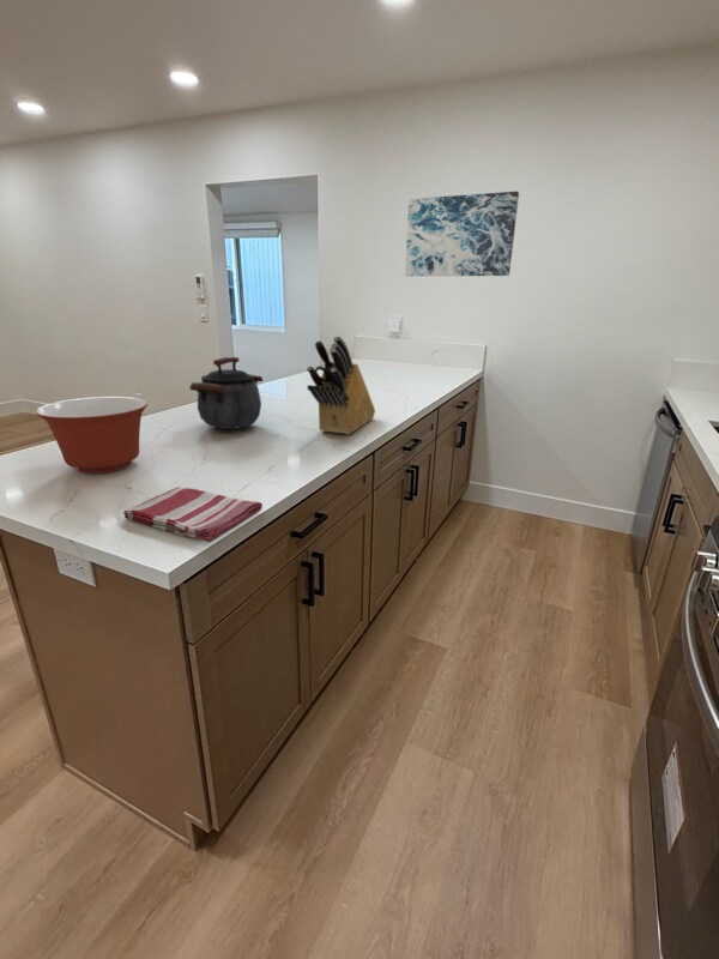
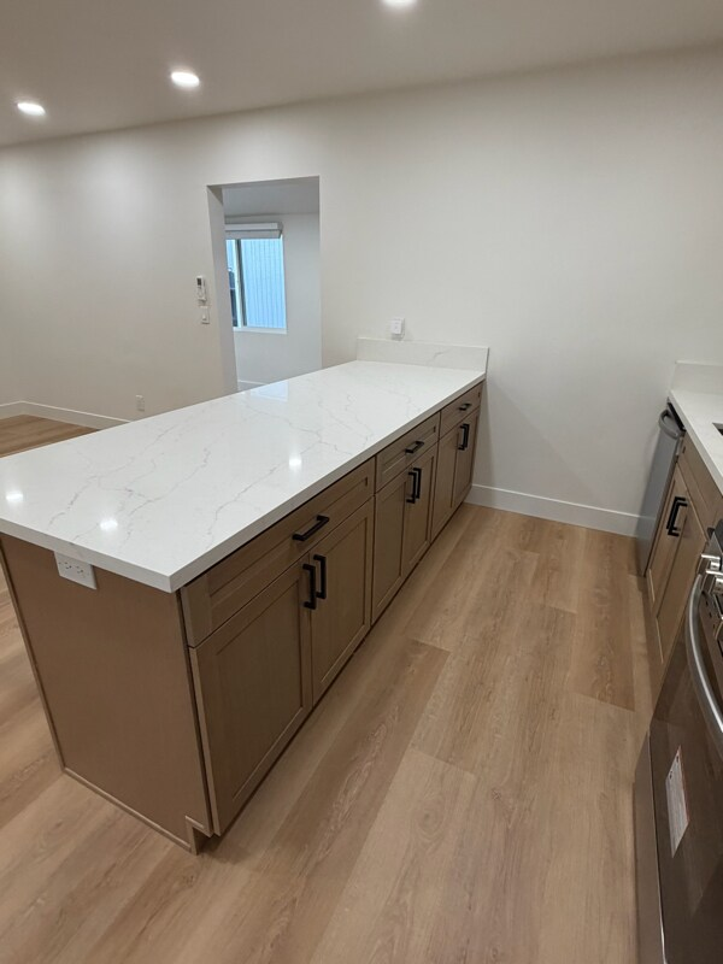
- kettle [188,356,264,430]
- mixing bowl [35,396,149,475]
- wall art [404,191,520,277]
- dish towel [122,485,264,543]
- knife block [306,334,376,435]
